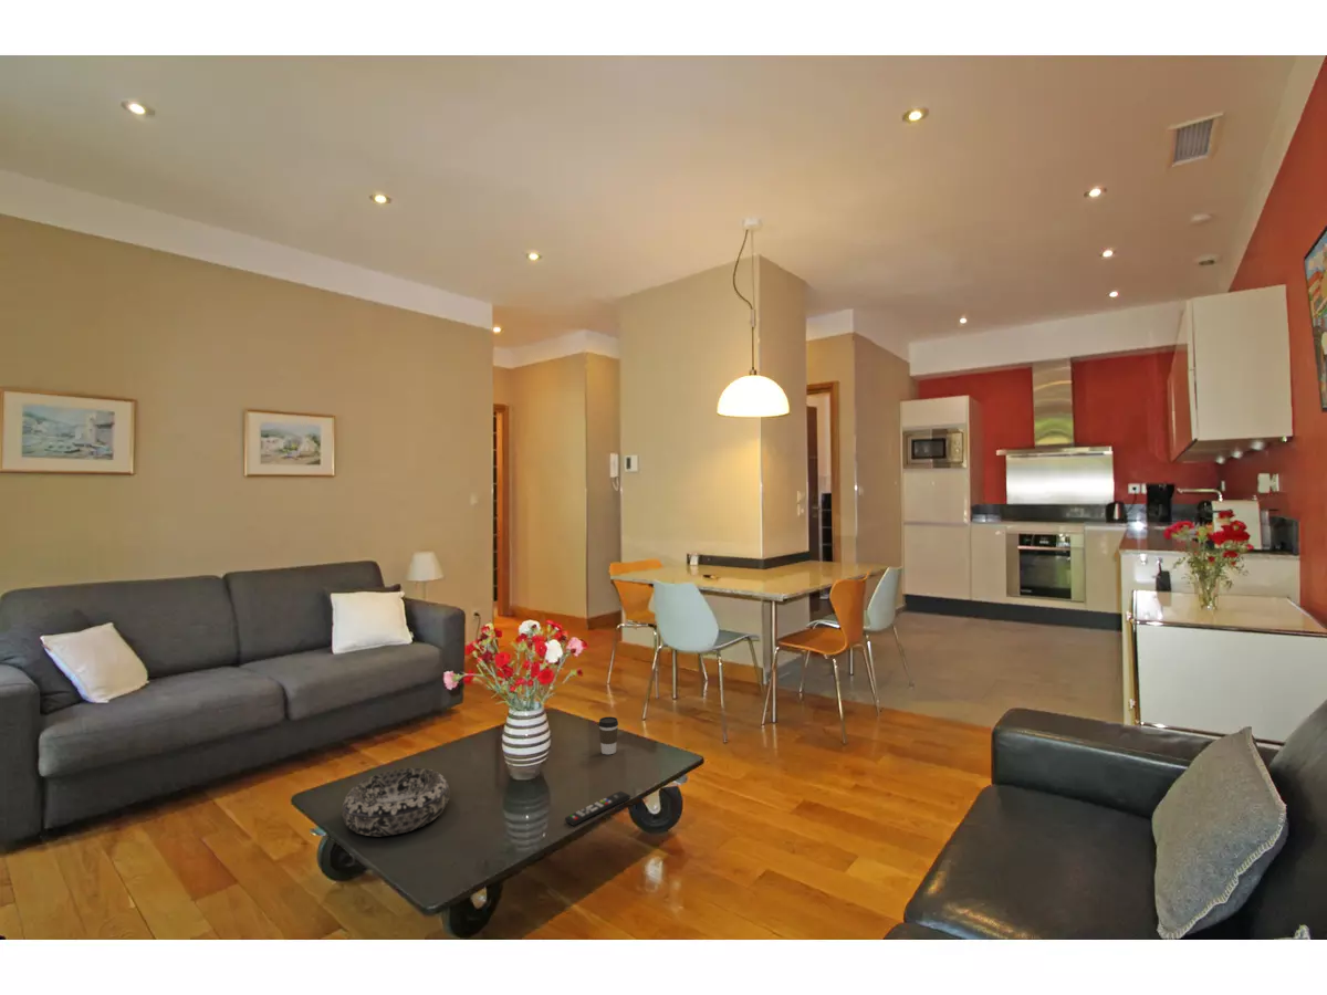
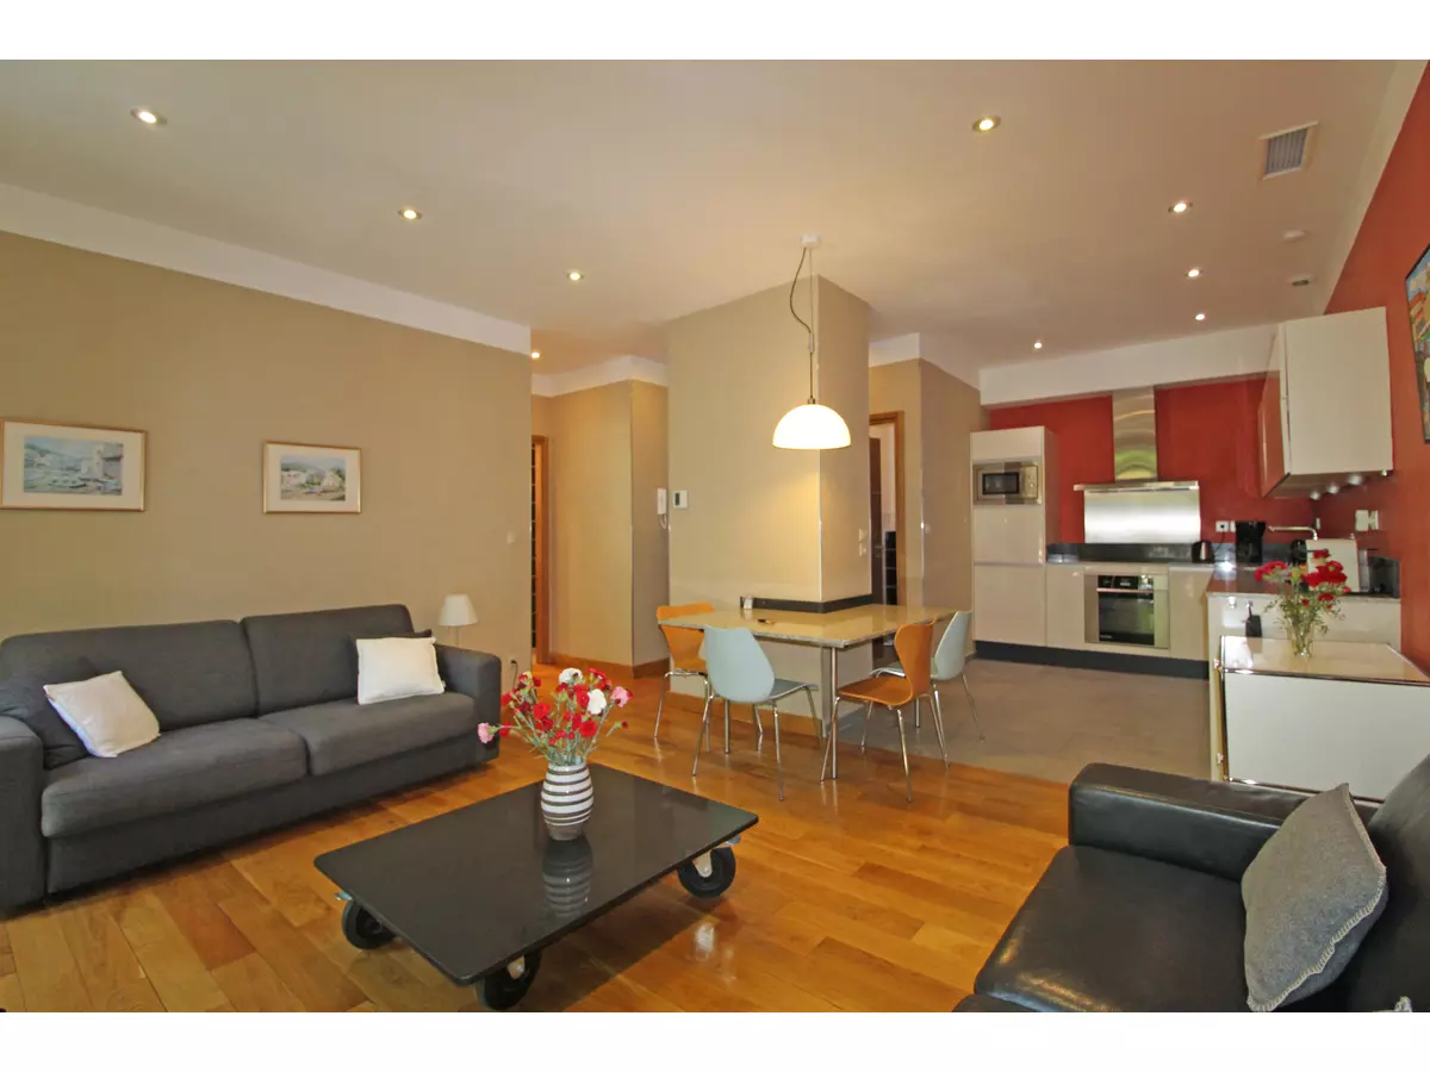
- coffee cup [597,715,619,755]
- decorative bowl [341,767,451,837]
- remote control [564,790,631,827]
